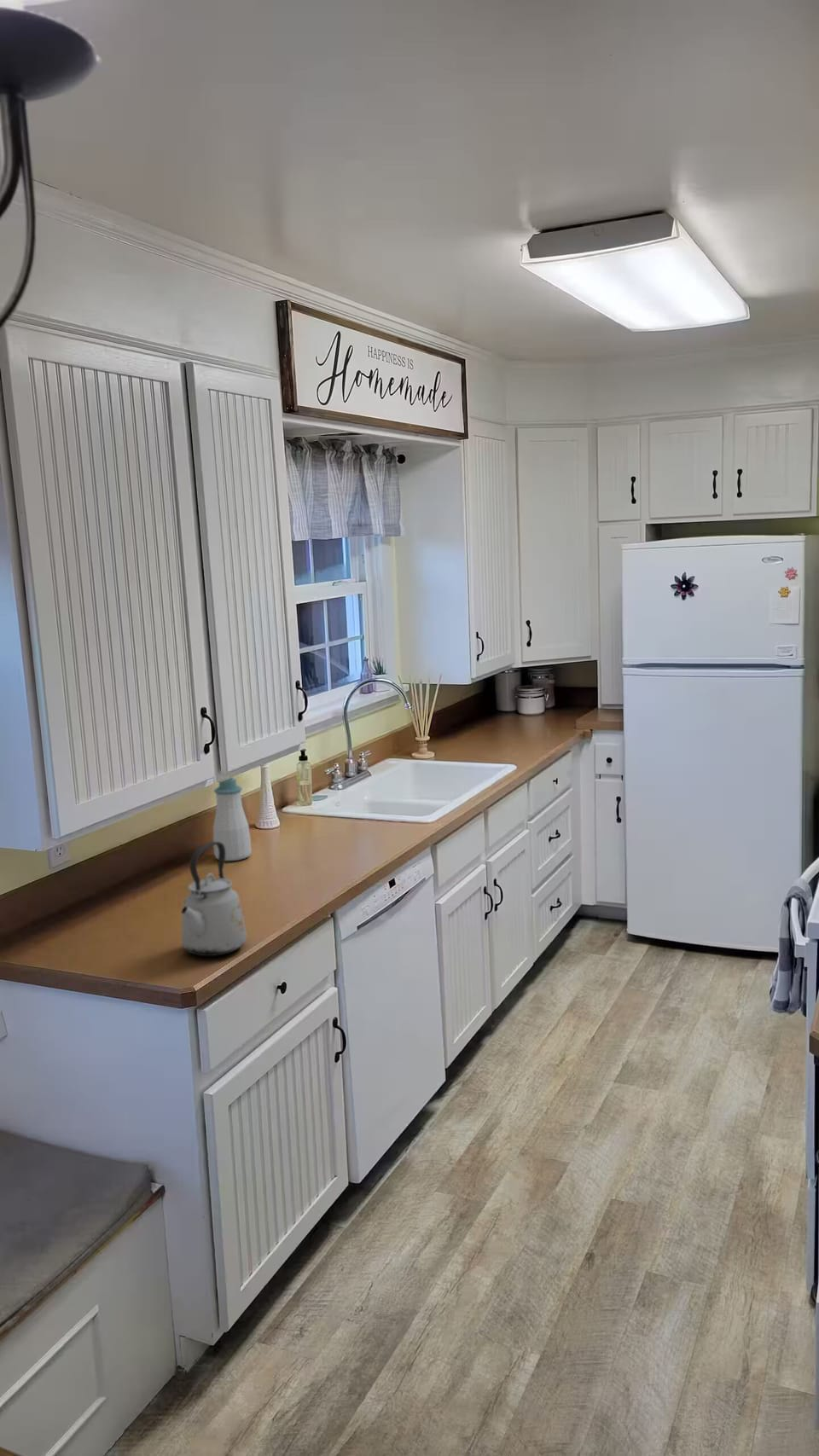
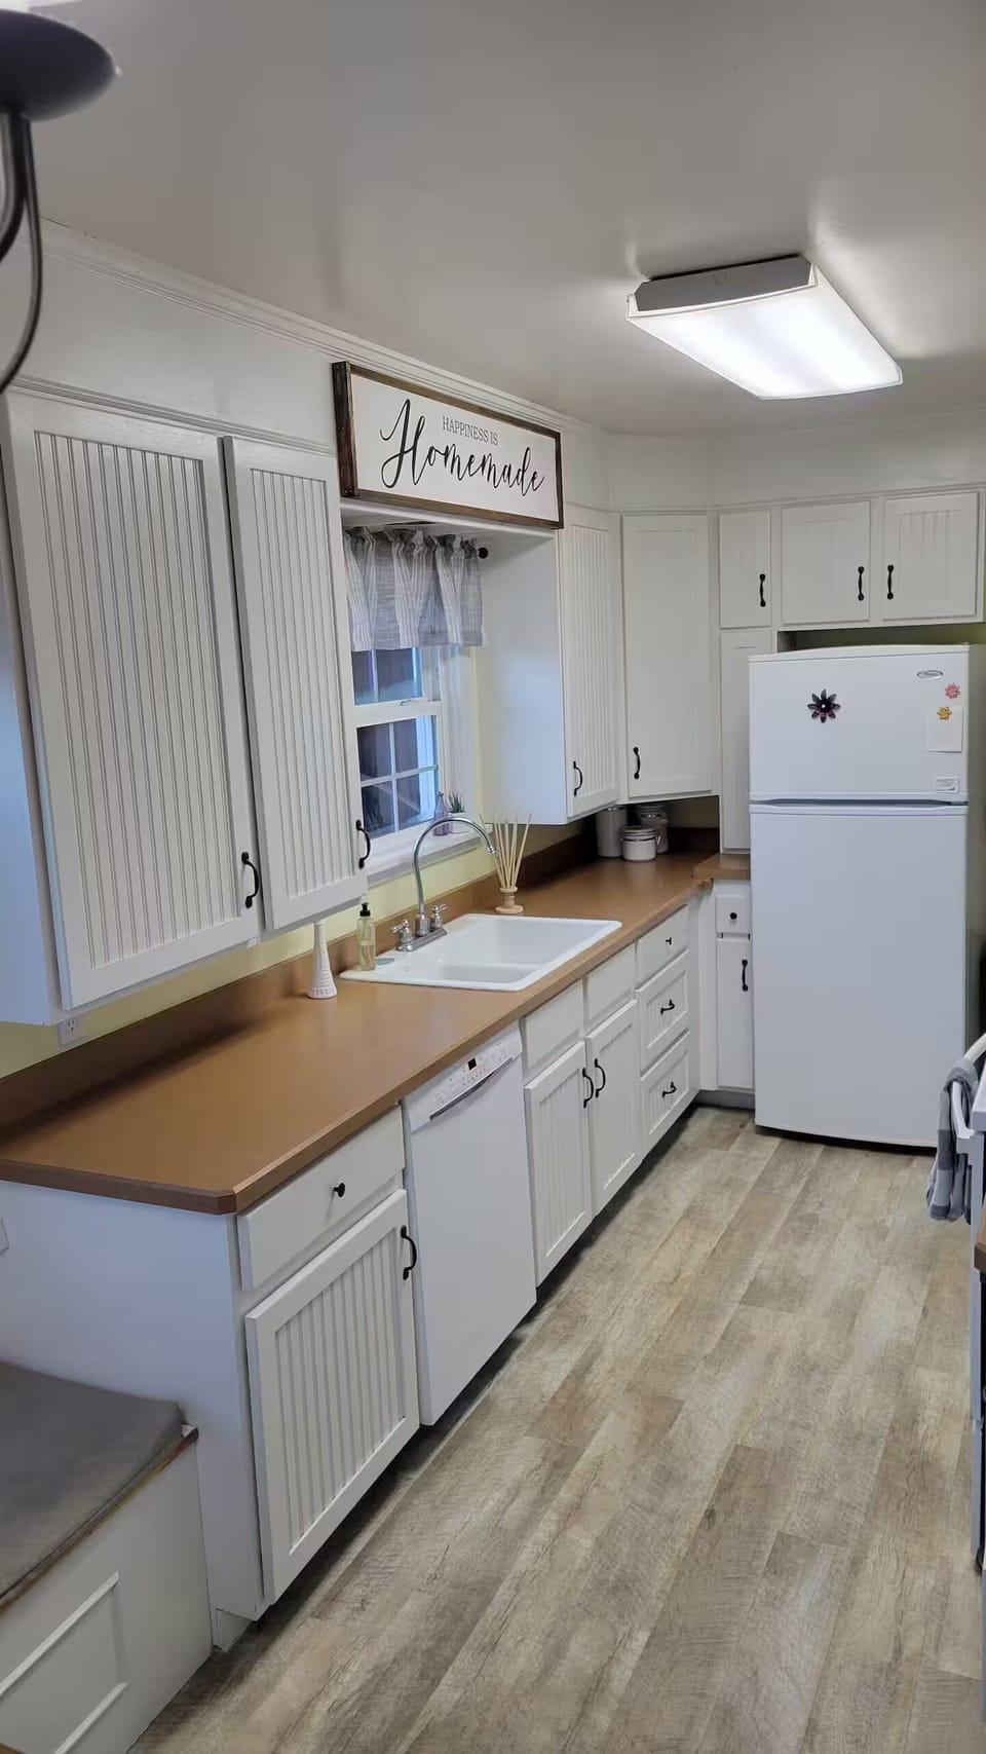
- soap bottle [212,776,253,861]
- kettle [180,841,247,957]
